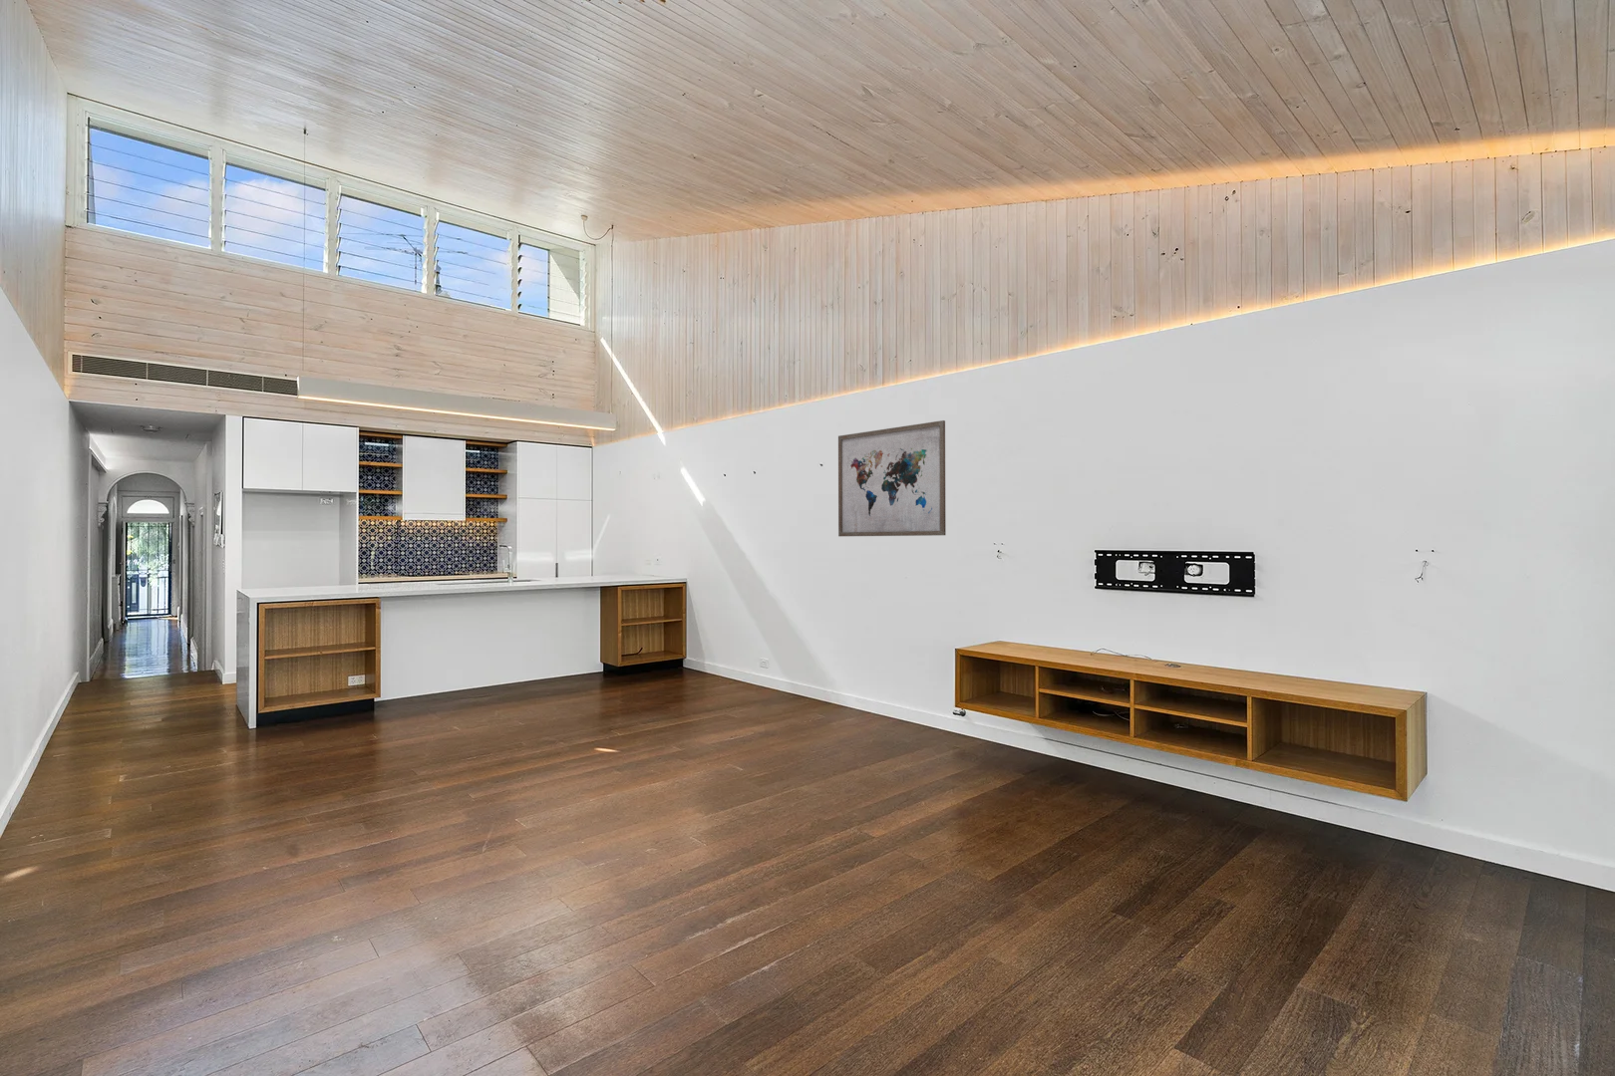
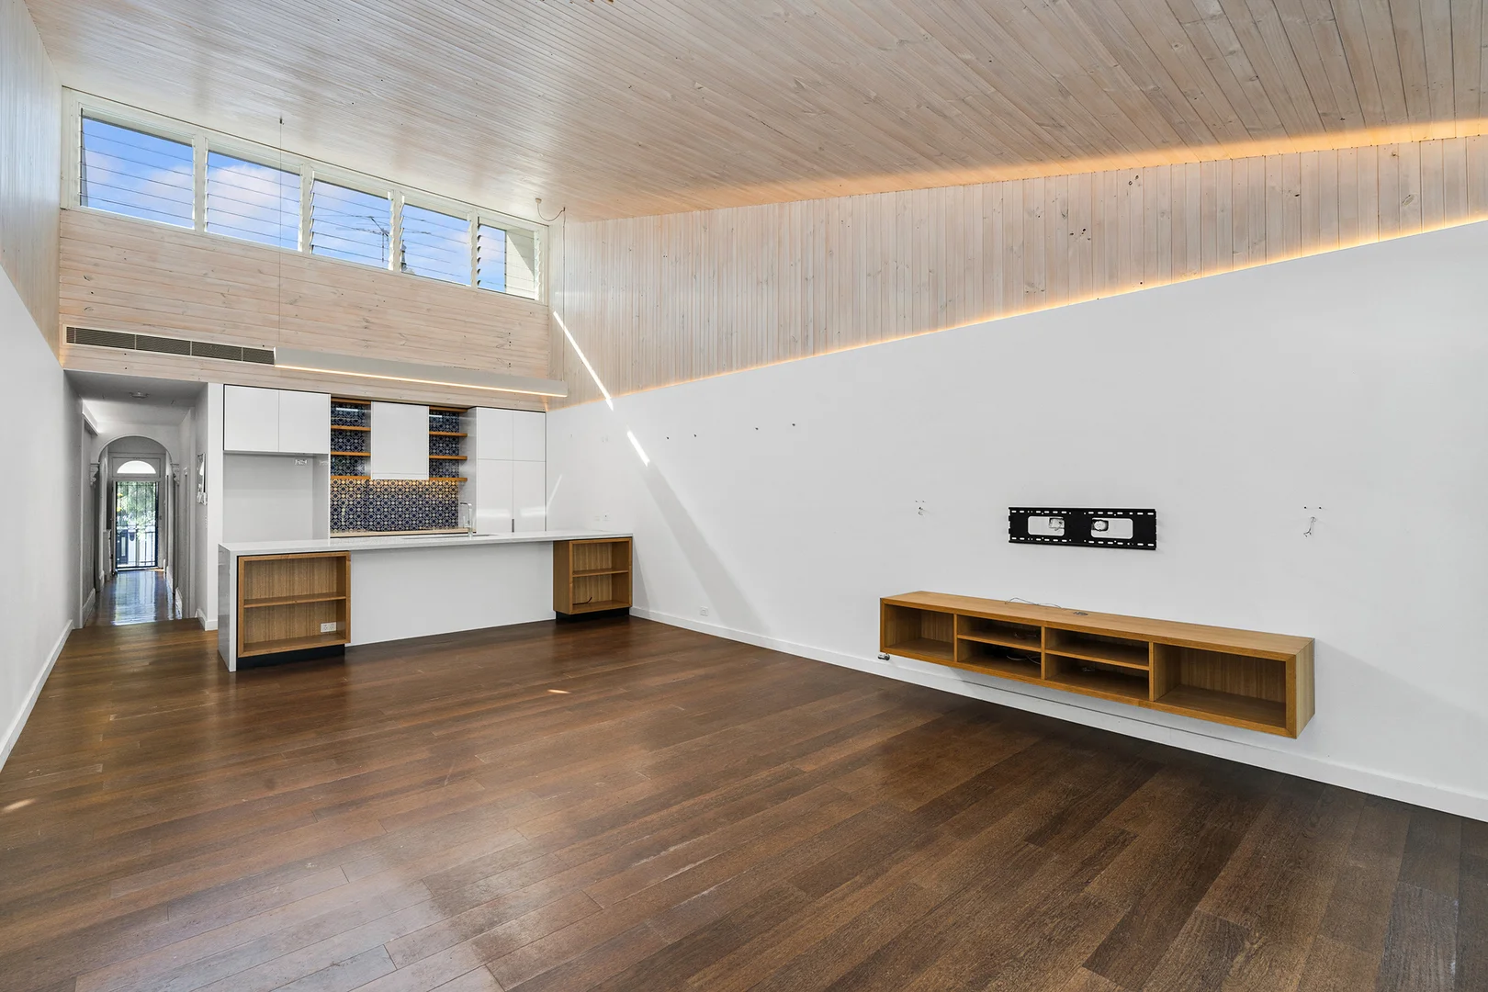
- wall art [838,419,947,537]
